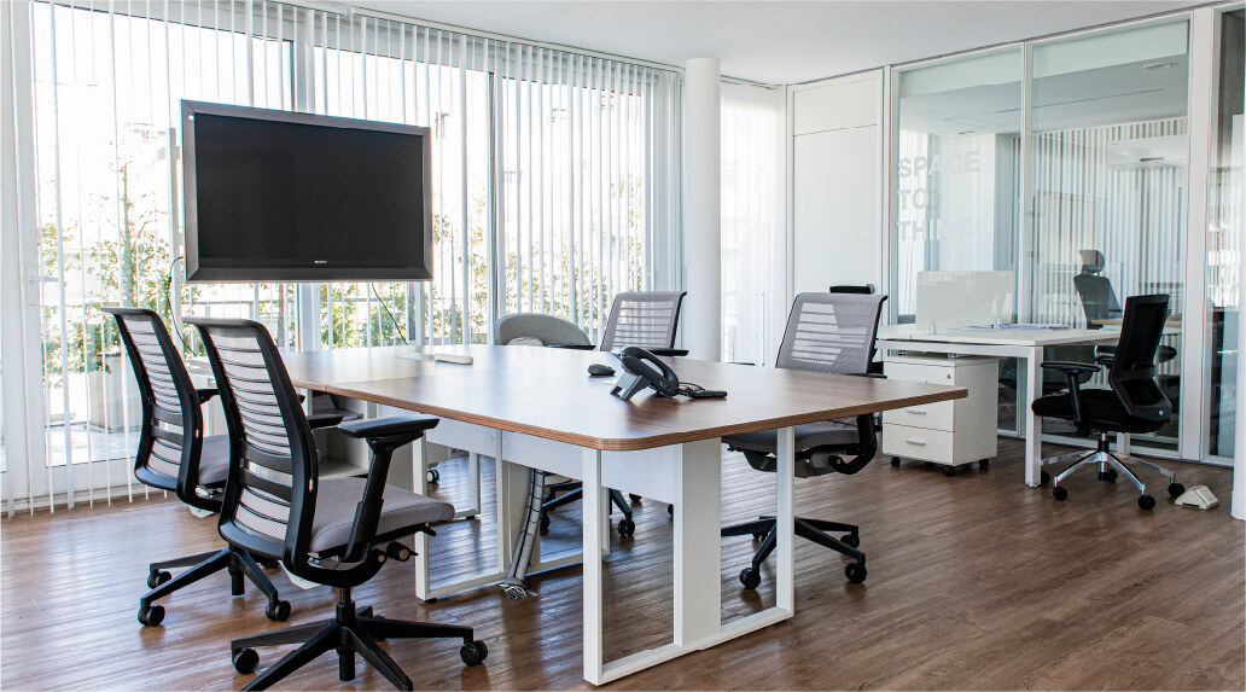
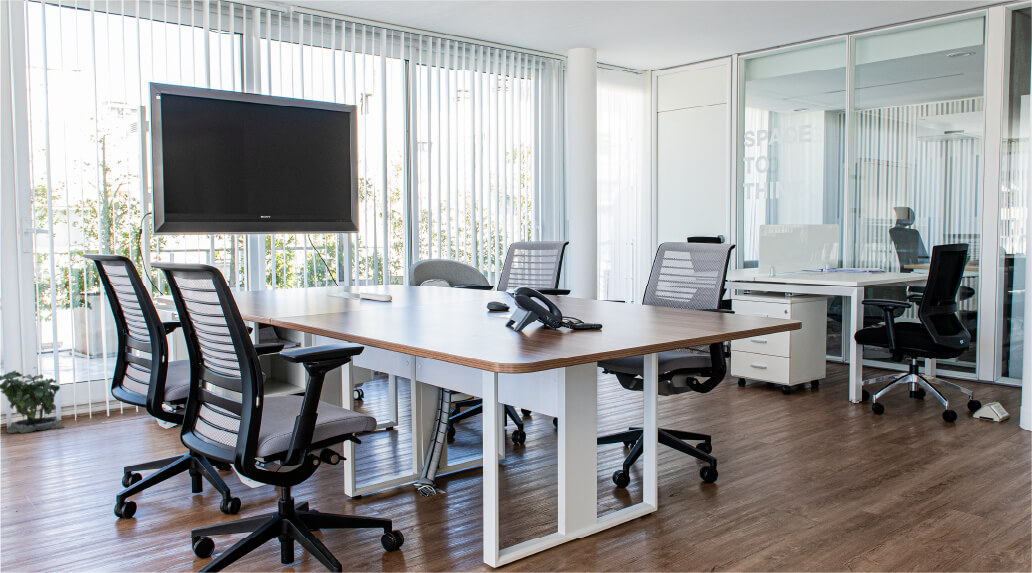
+ potted plant [0,366,65,434]
